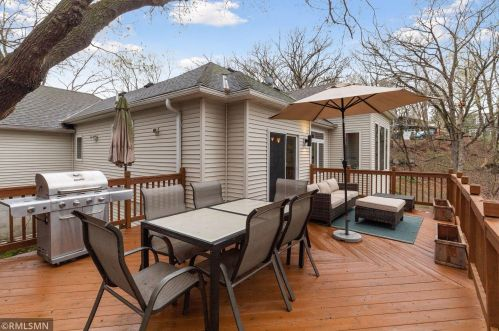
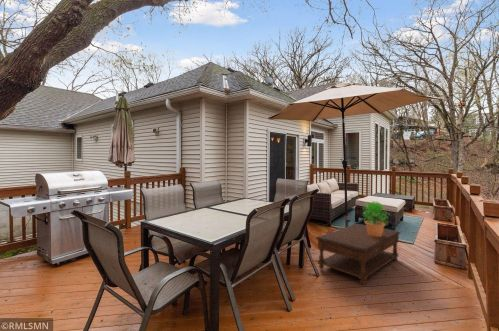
+ coffee table [315,223,401,286]
+ potted plant [362,200,390,237]
